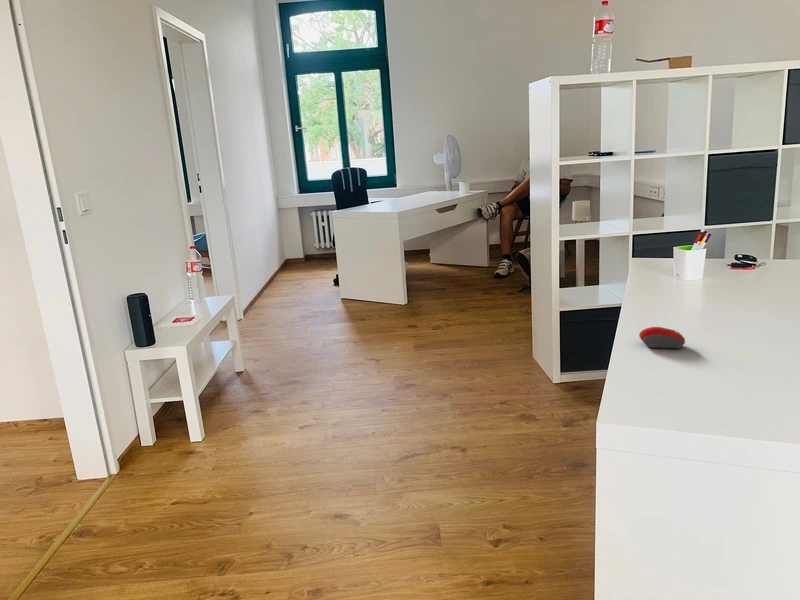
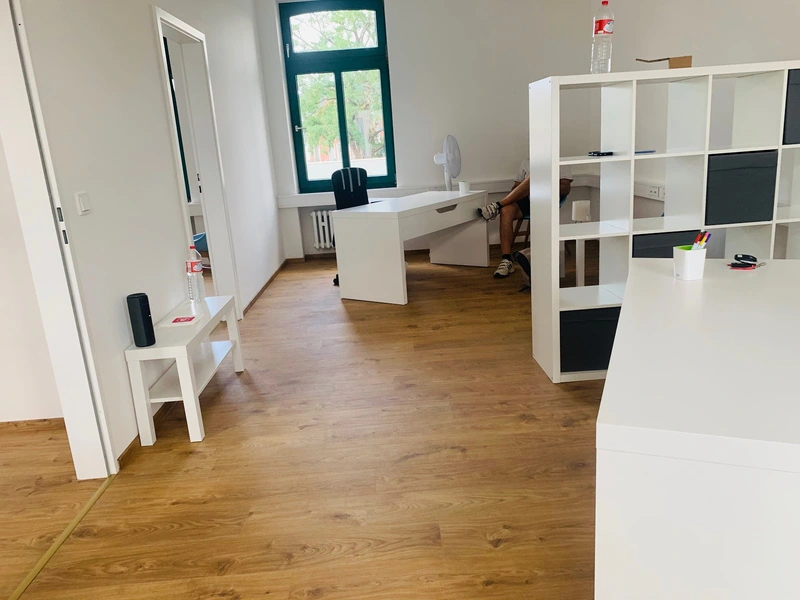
- computer mouse [638,326,686,349]
